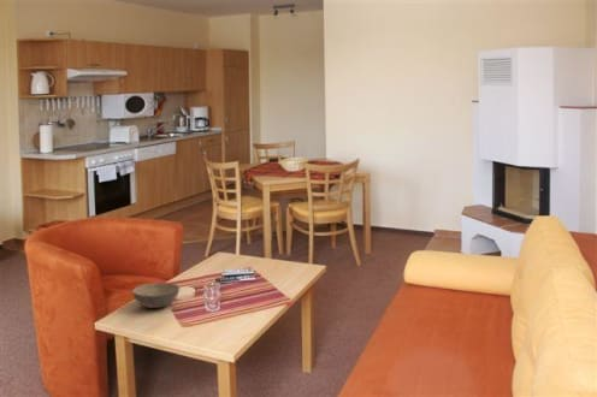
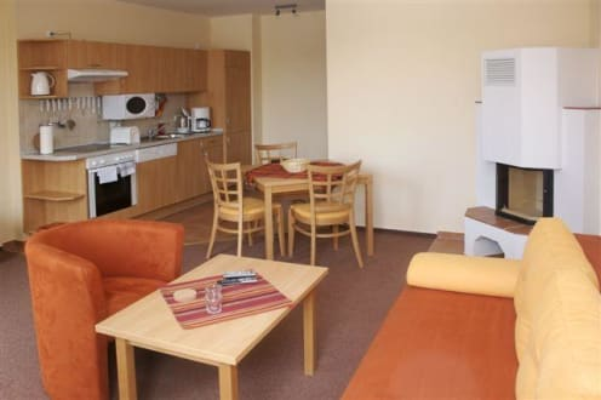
- bowl [131,282,181,309]
